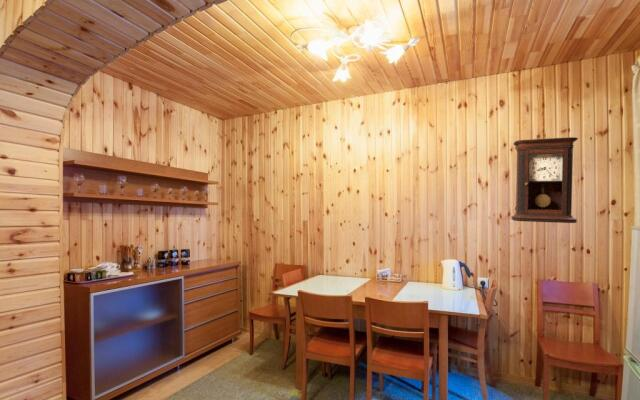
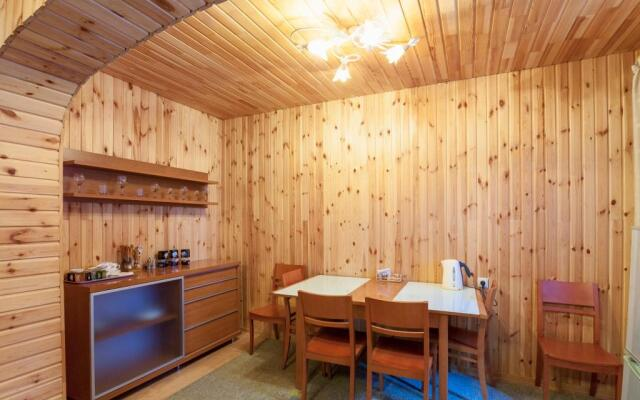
- pendulum clock [510,136,579,224]
